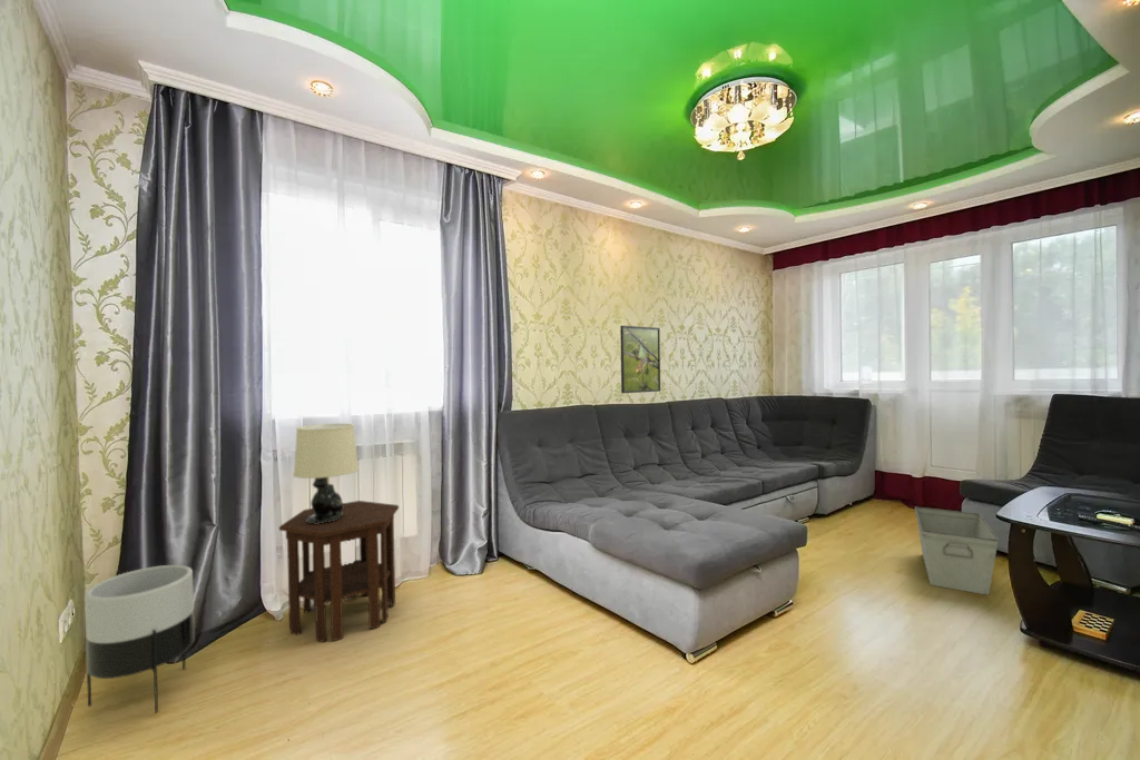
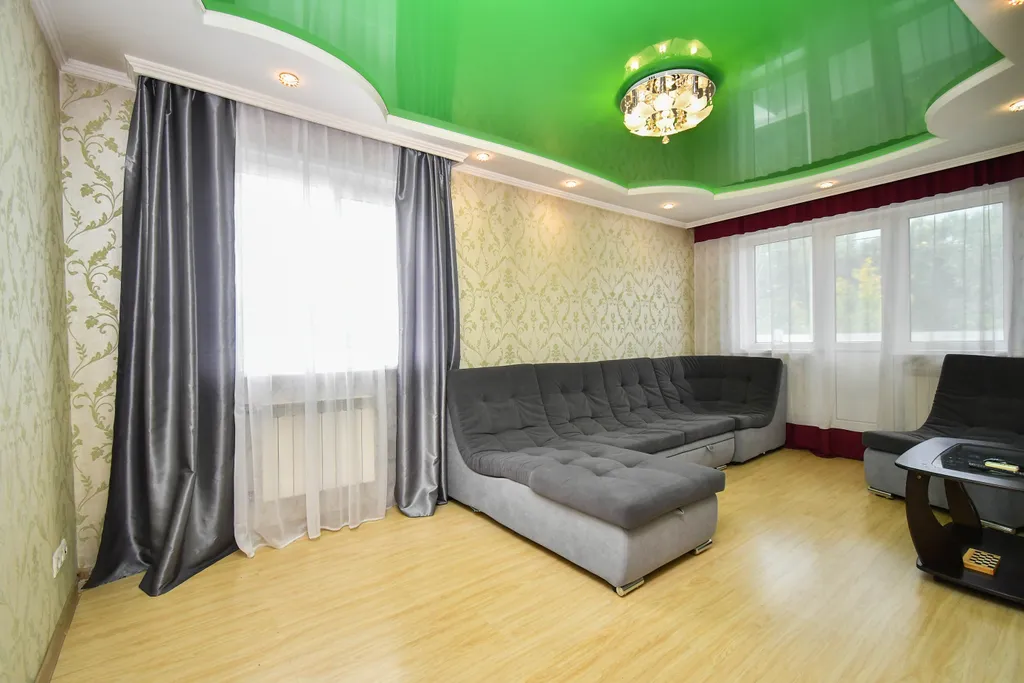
- storage bin [914,506,1000,596]
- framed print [619,325,661,394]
- side table [278,500,400,643]
- planter [83,564,196,713]
- table lamp [292,423,360,524]
